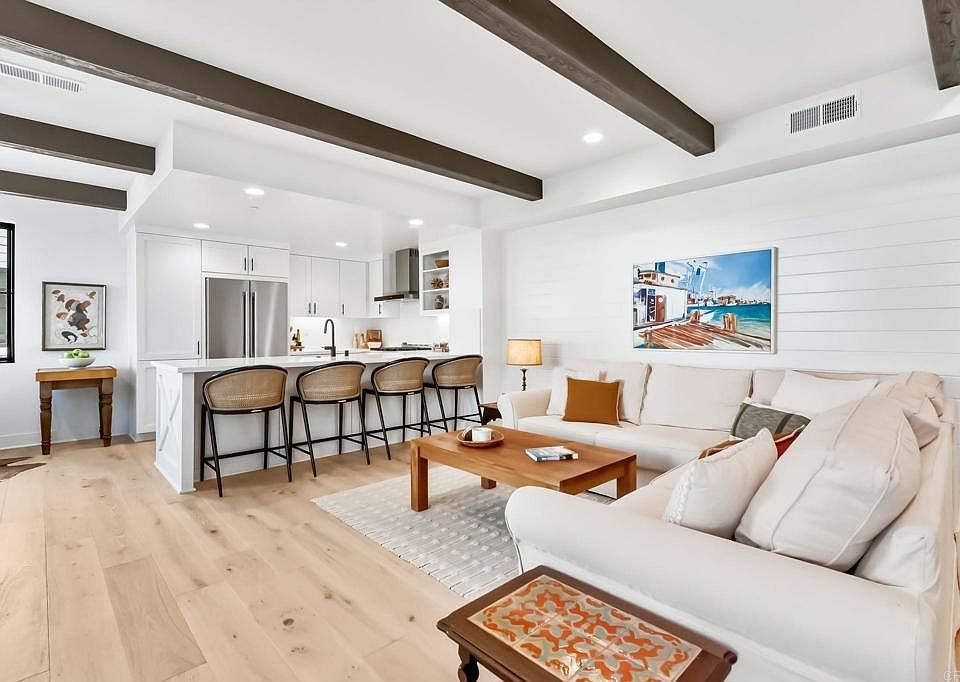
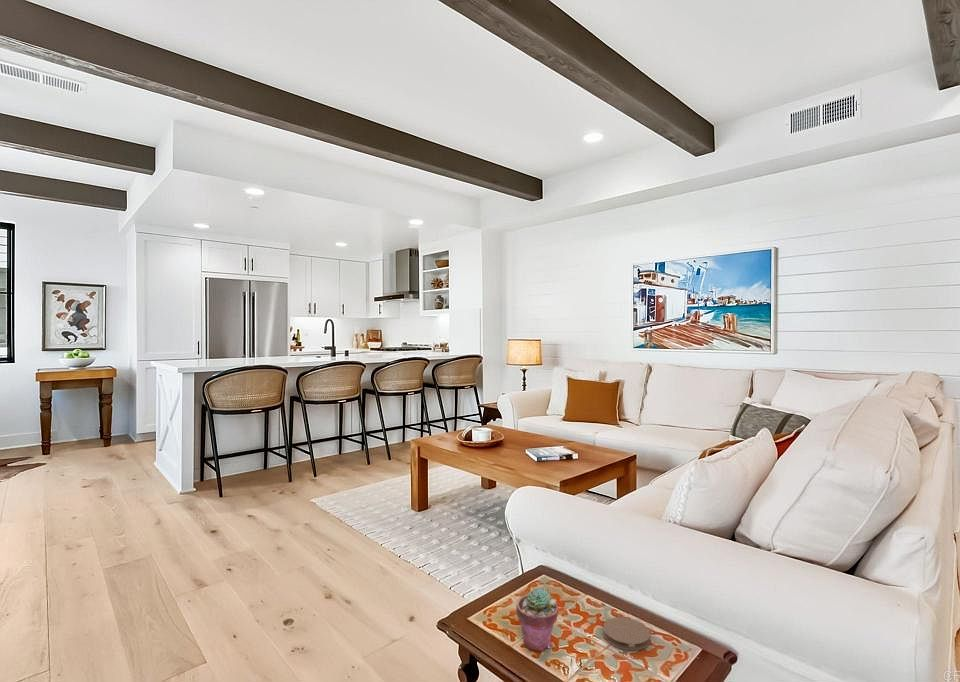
+ potted succulent [515,586,559,652]
+ coaster [602,616,651,651]
